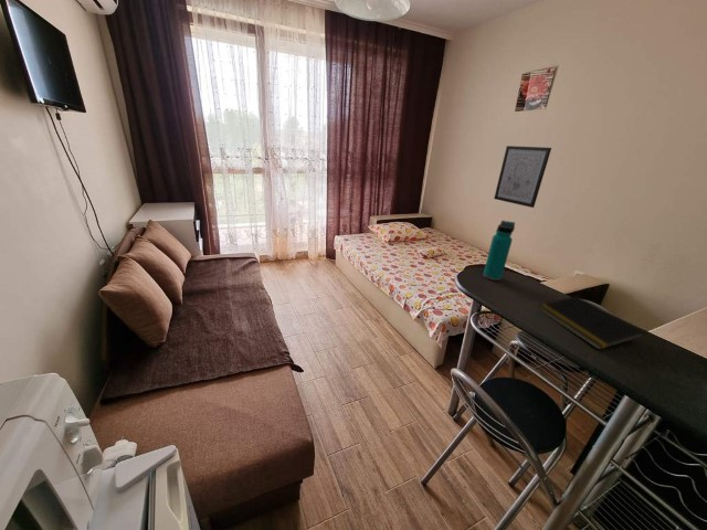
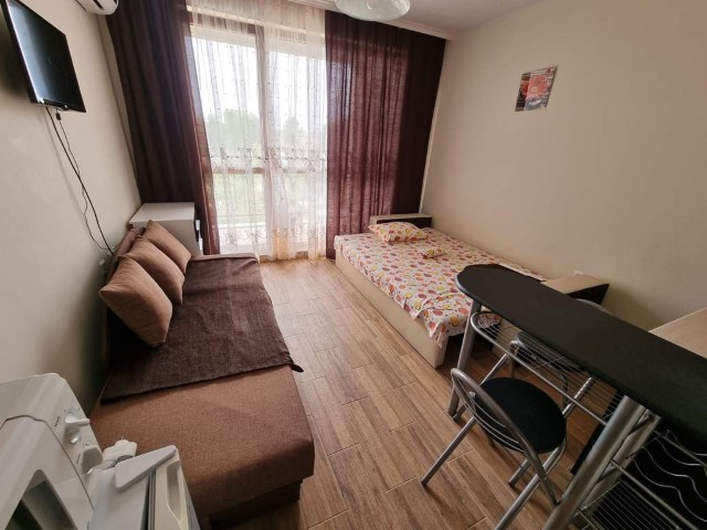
- wall art [493,145,552,209]
- water bottle [482,220,516,282]
- notepad [537,295,647,351]
